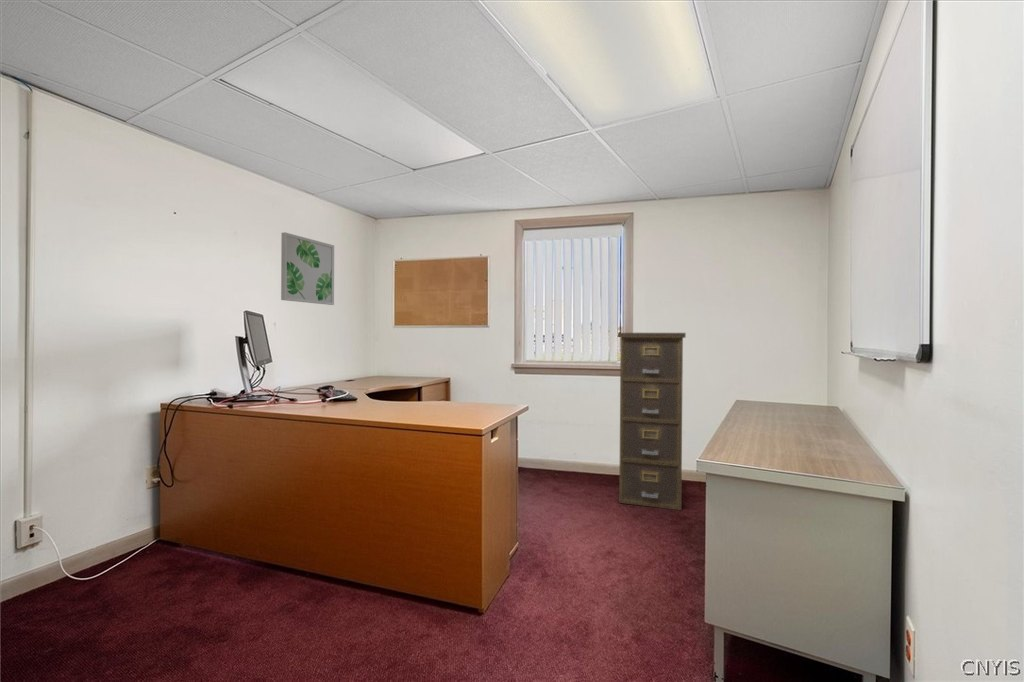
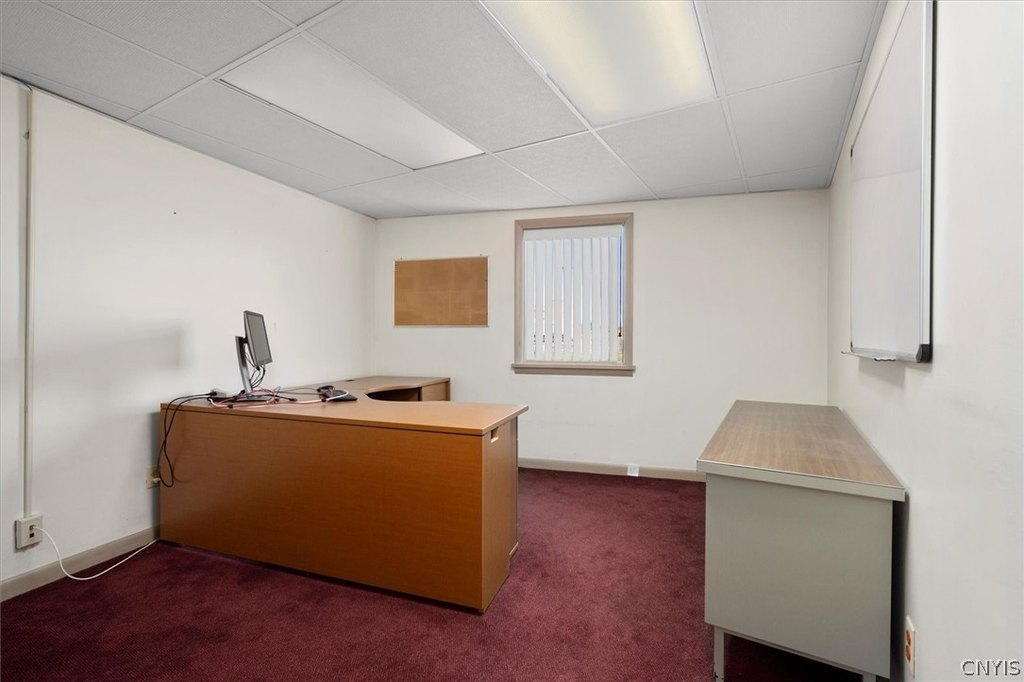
- filing cabinet [617,332,687,511]
- wall art [280,231,335,306]
